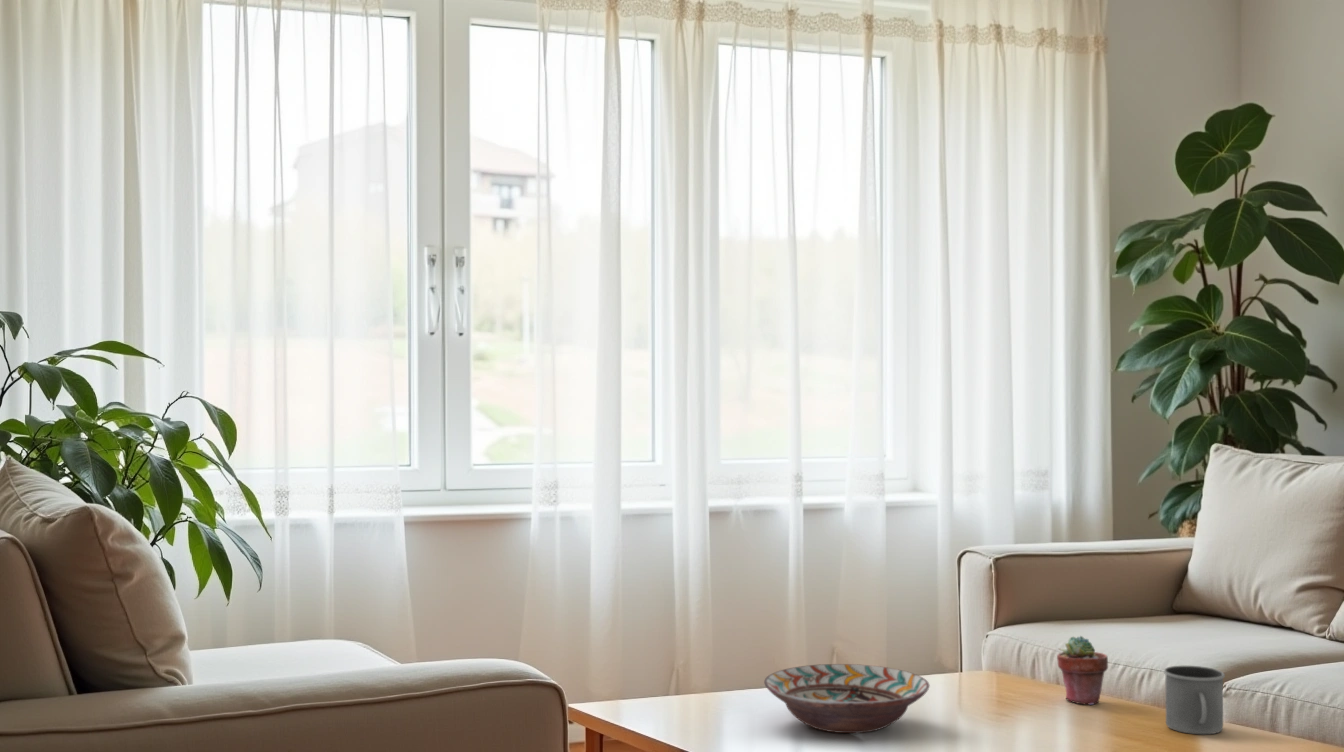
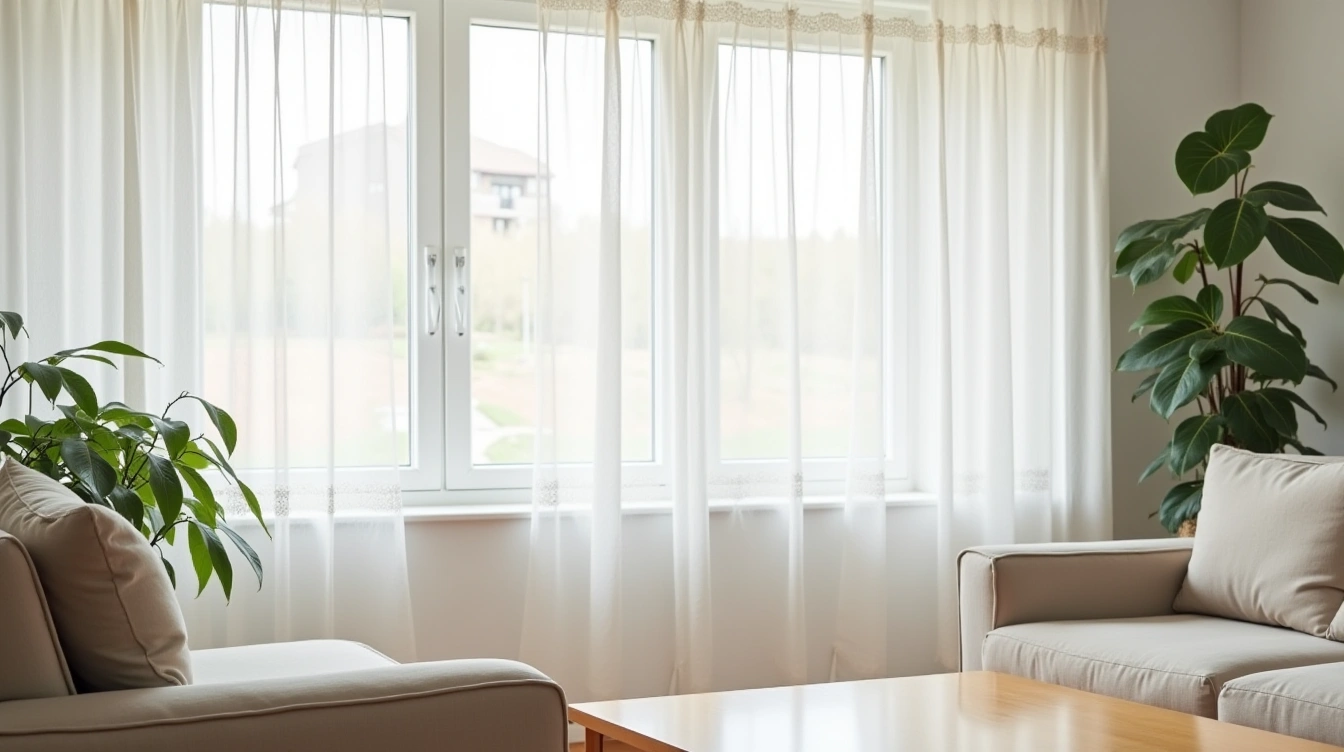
- decorative bowl [763,663,931,734]
- potted succulent [1056,635,1109,706]
- mug [1163,665,1226,735]
